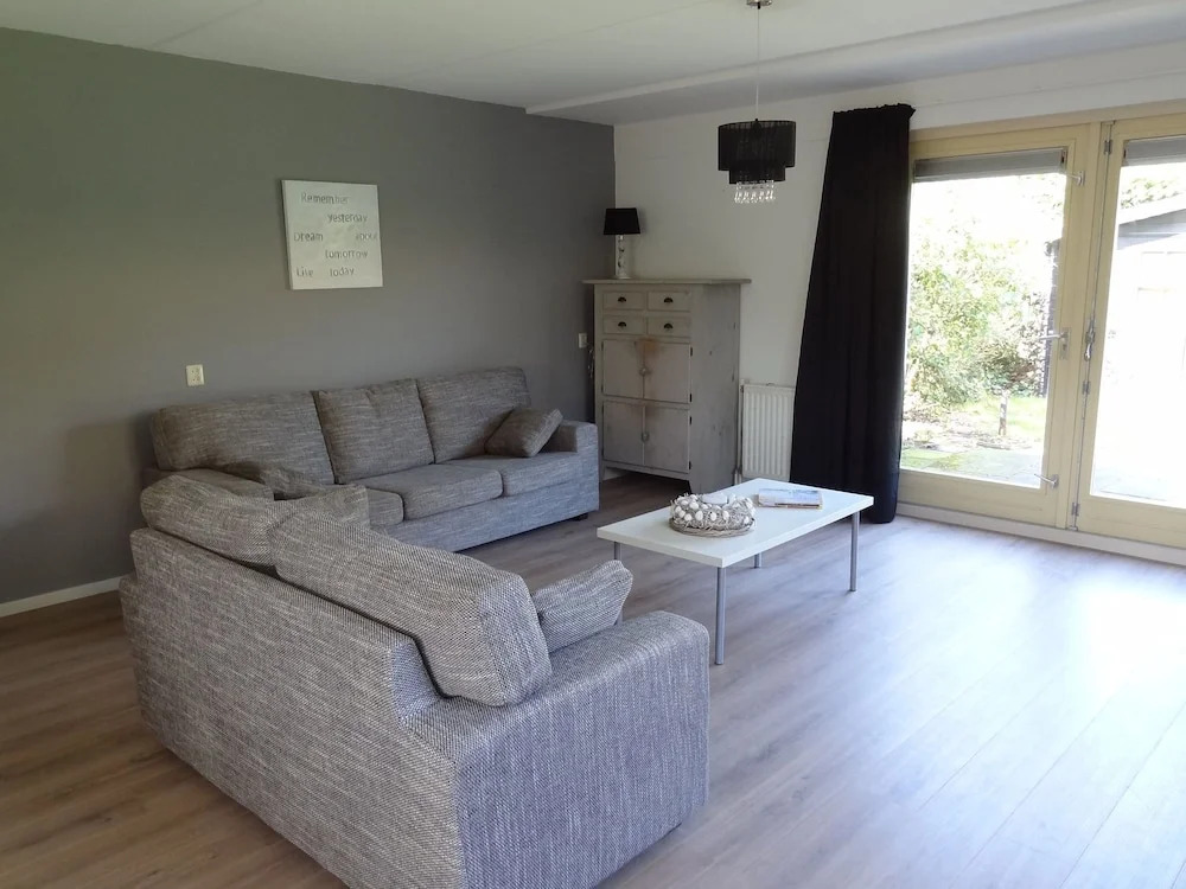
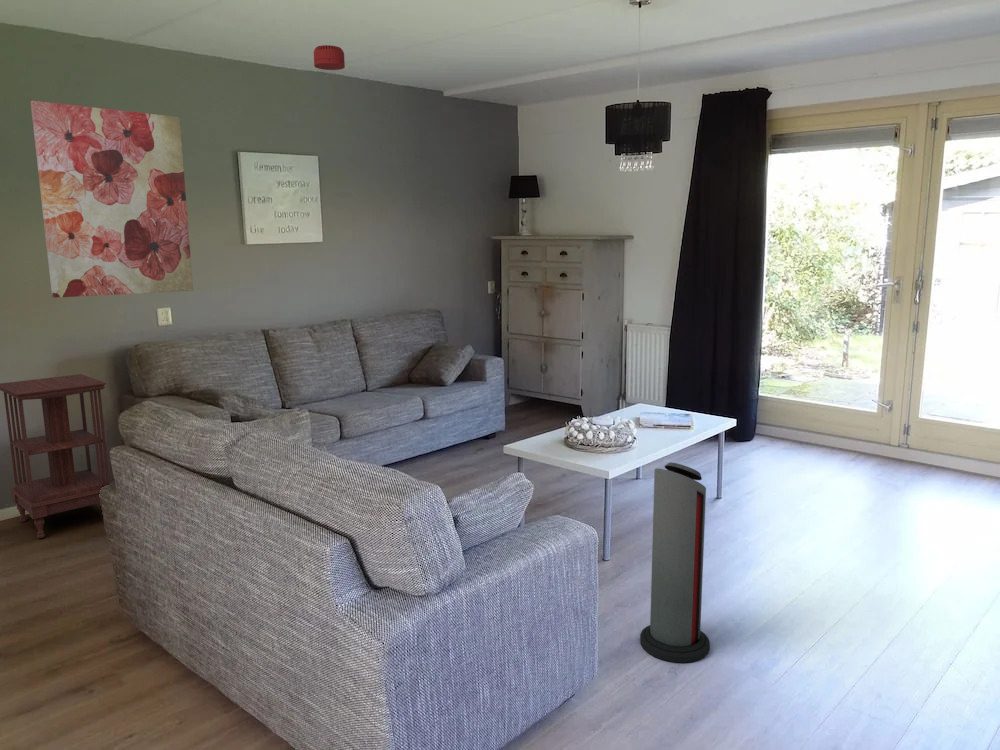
+ side table [0,373,111,539]
+ smoke detector [313,44,346,71]
+ air purifier [639,461,711,664]
+ wall art [30,100,194,299]
